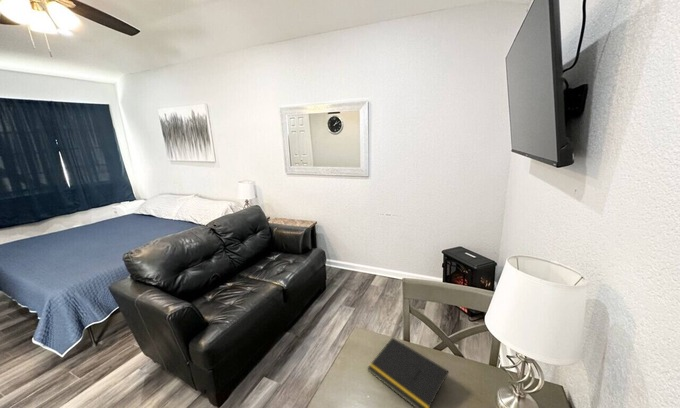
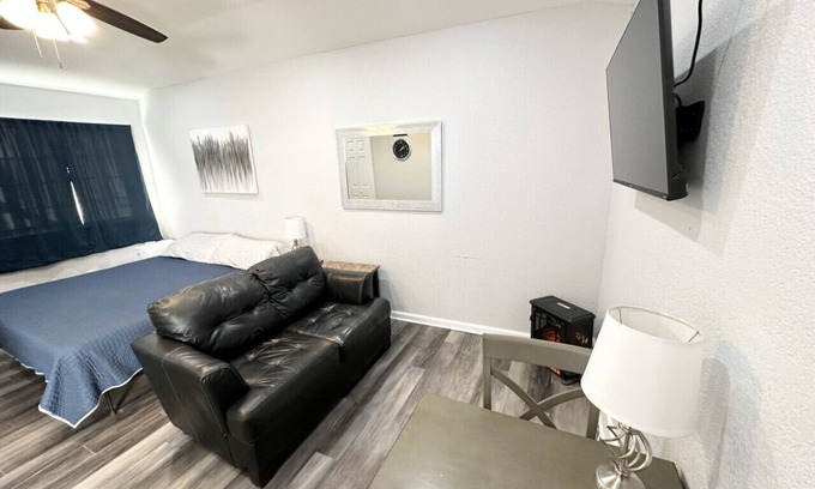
- notepad [366,336,449,408]
